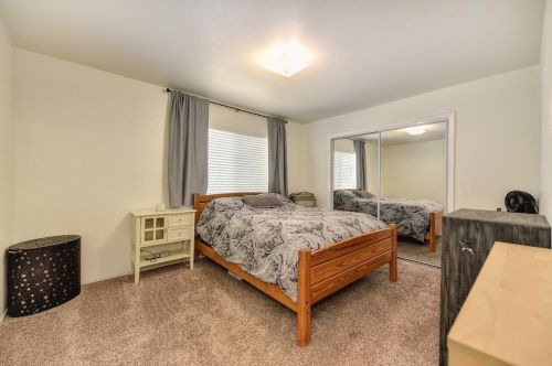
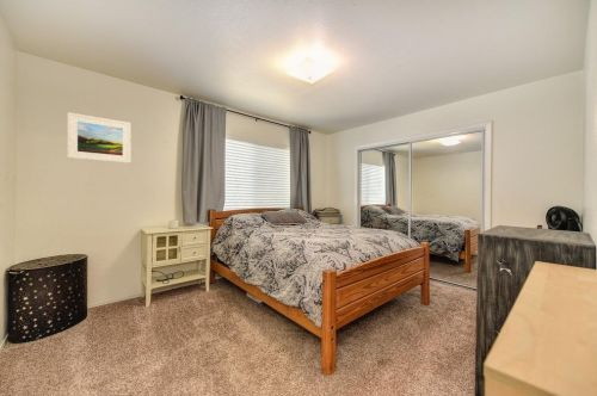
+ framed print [67,111,133,165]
